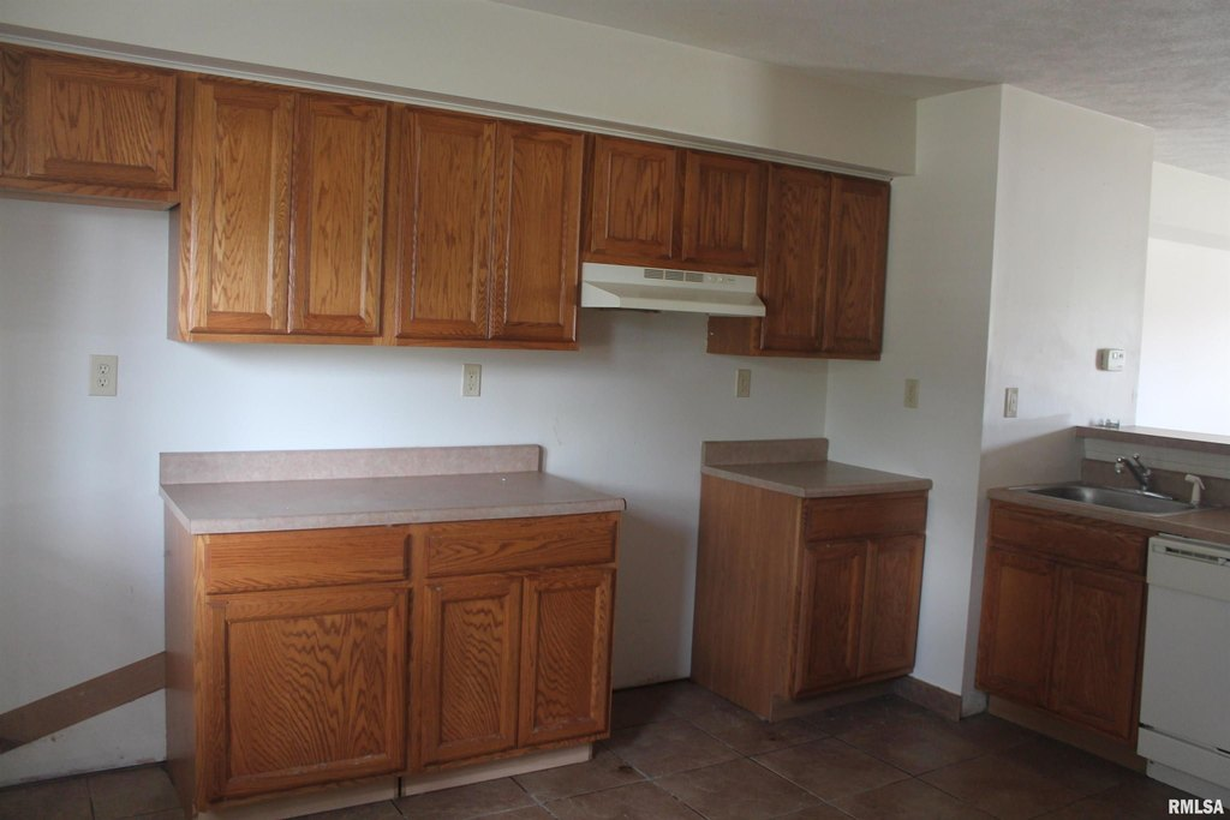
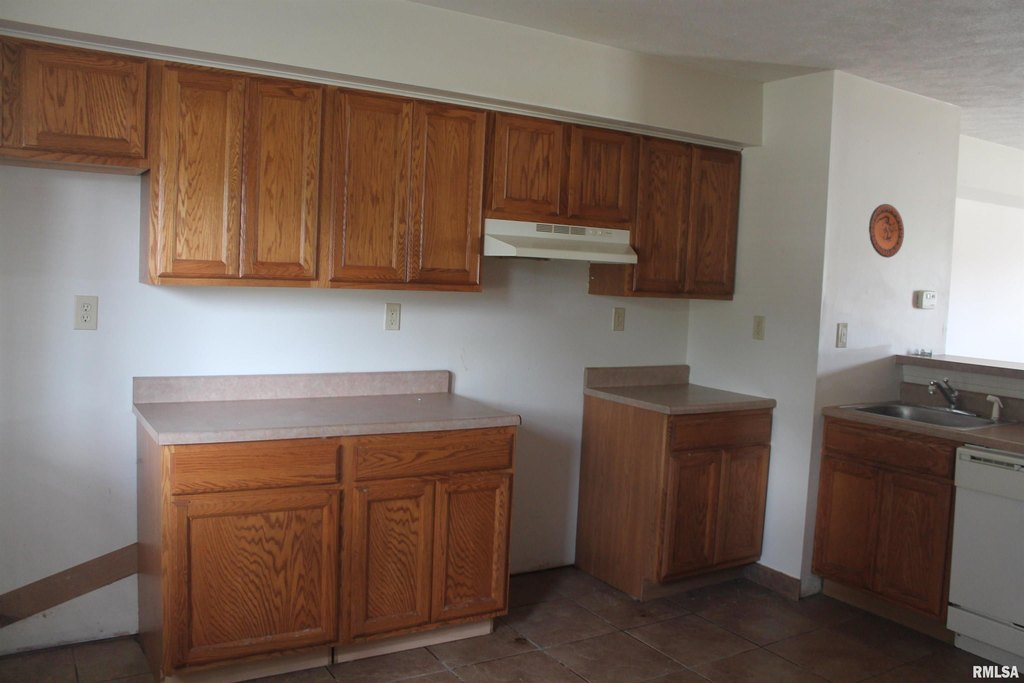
+ decorative plate [868,203,905,259]
